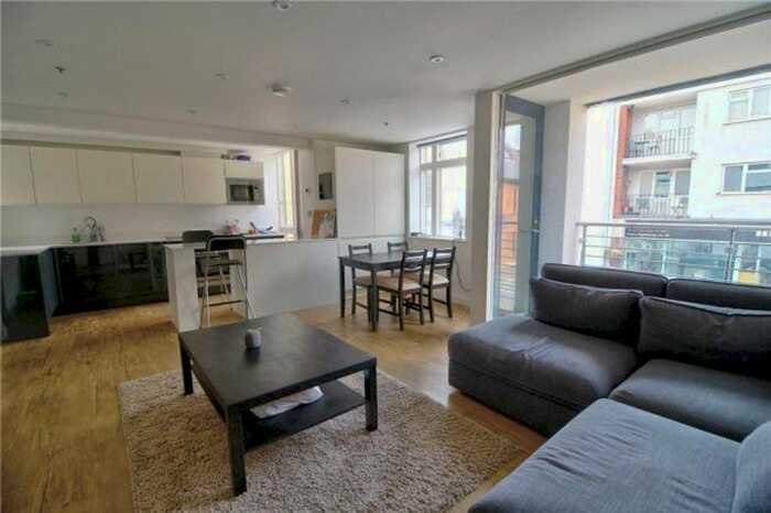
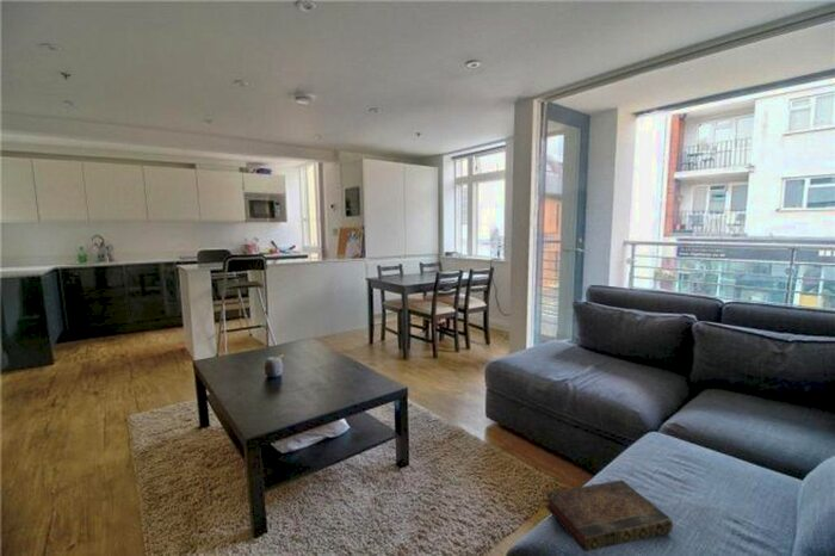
+ book [544,478,674,554]
